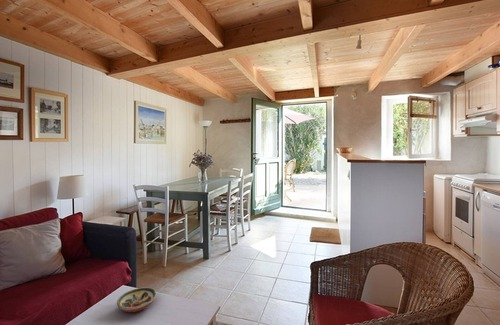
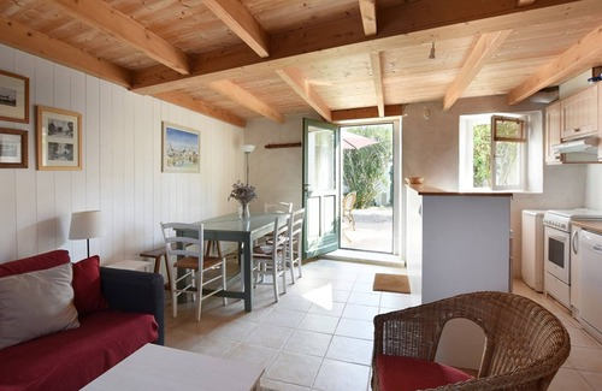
- decorative bowl [116,287,158,313]
